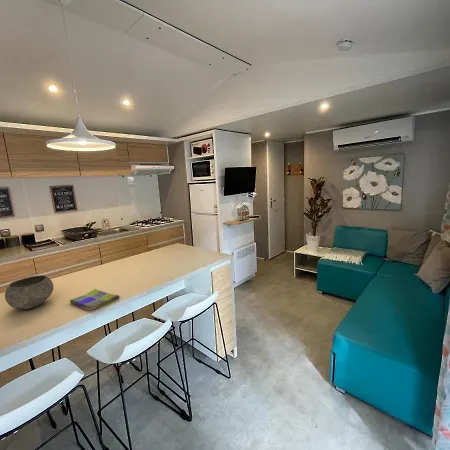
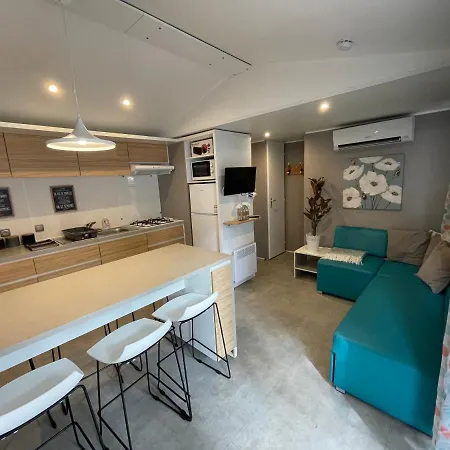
- bowl [4,274,54,310]
- dish towel [69,288,121,312]
